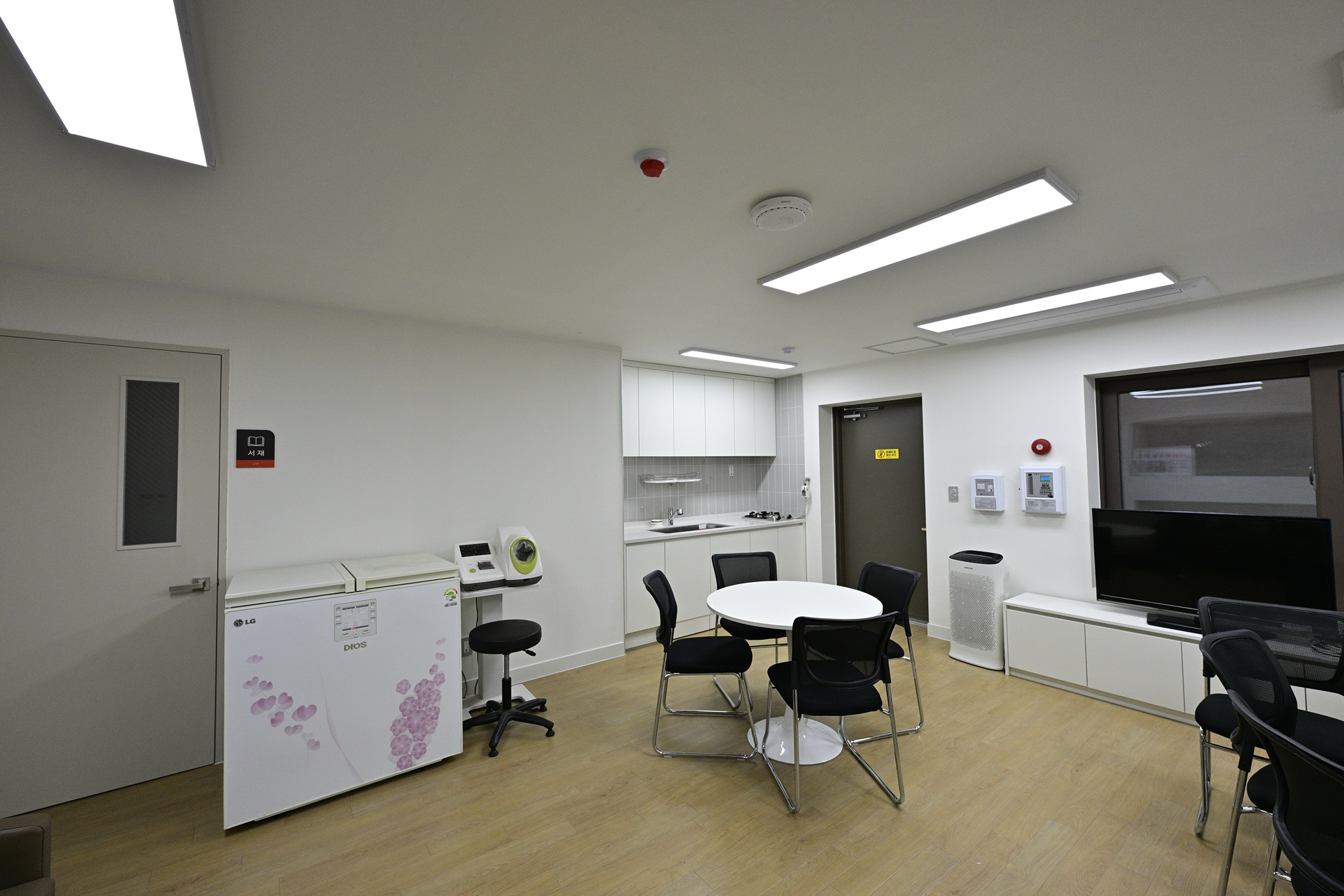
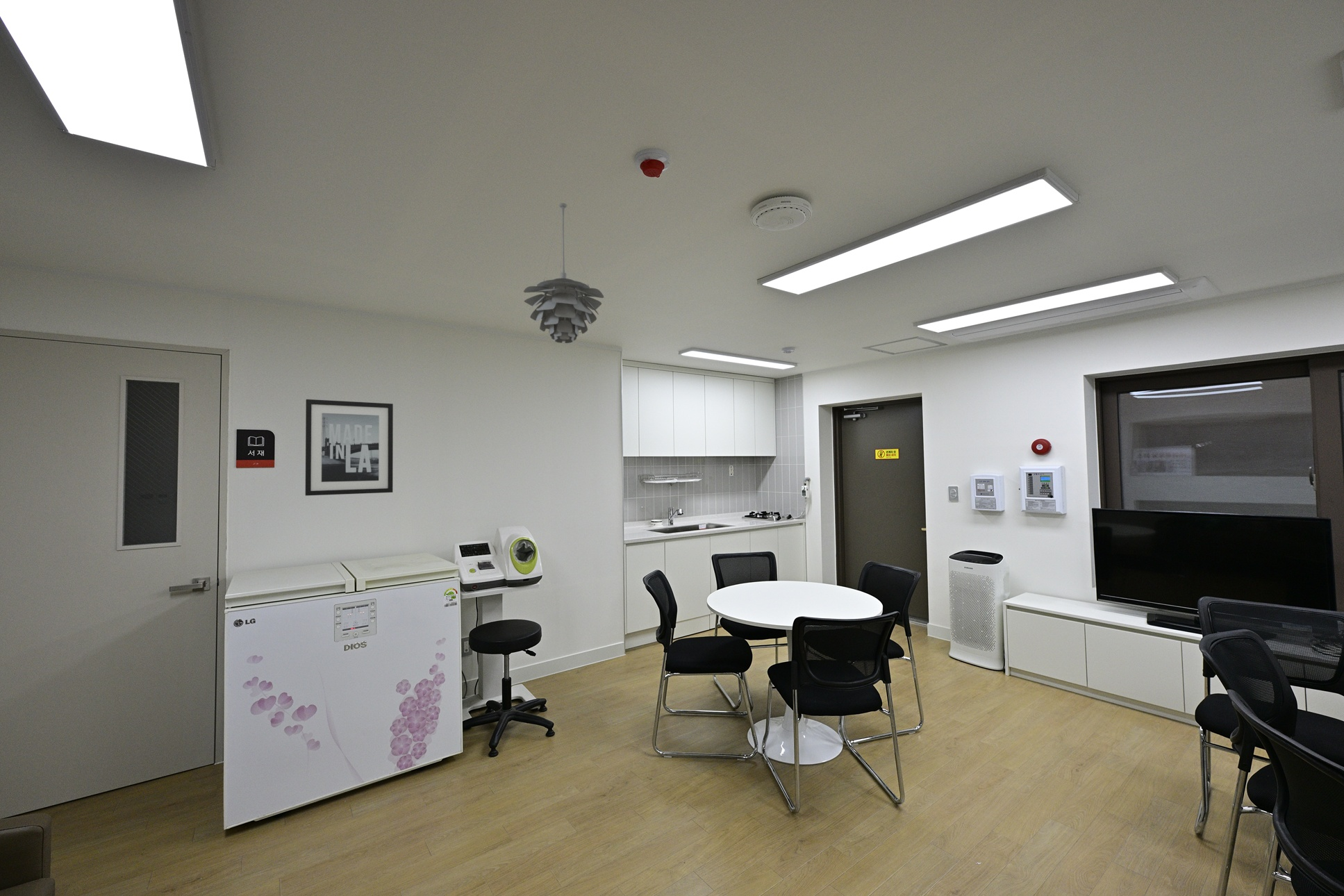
+ wall art [305,399,394,497]
+ pendant light [523,202,604,344]
